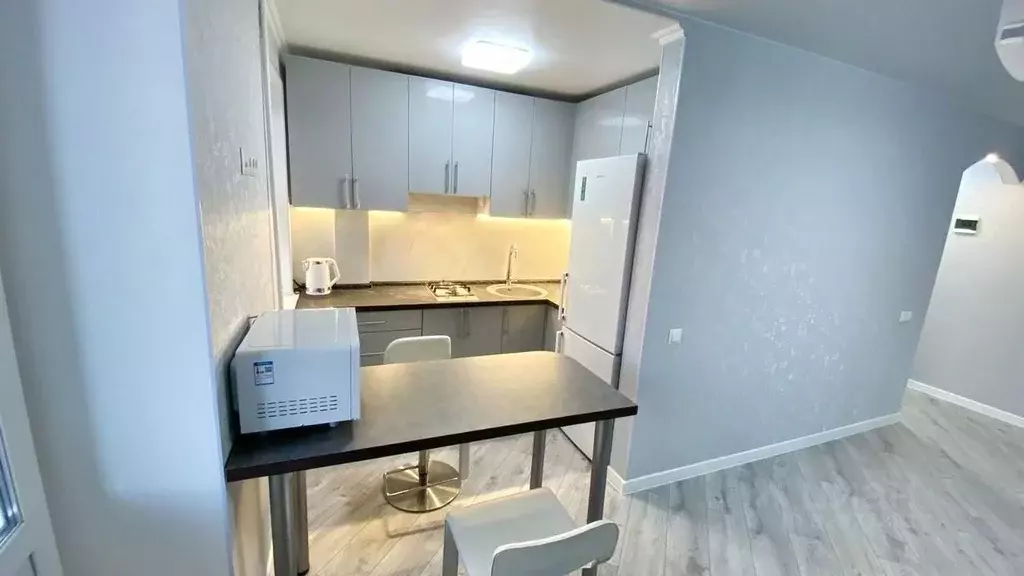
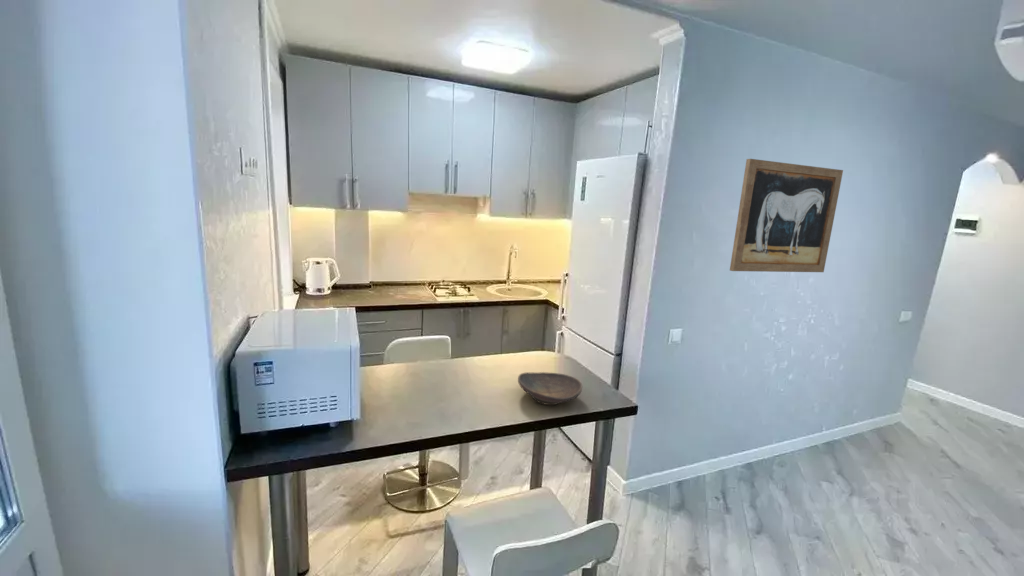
+ wall art [729,158,844,273]
+ decorative bowl [517,371,583,406]
